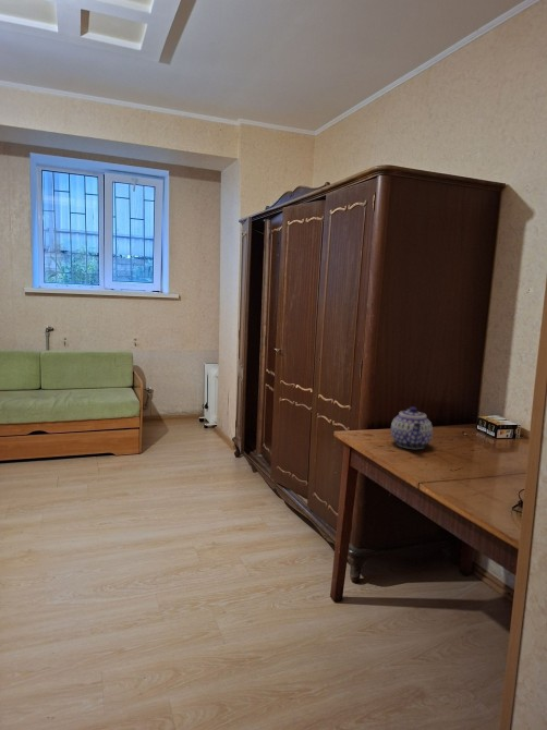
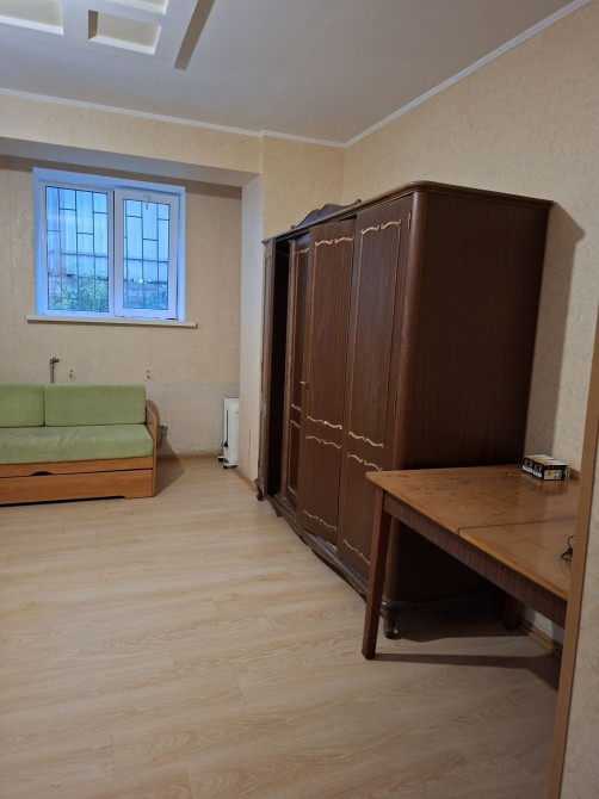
- teapot [390,405,434,450]
